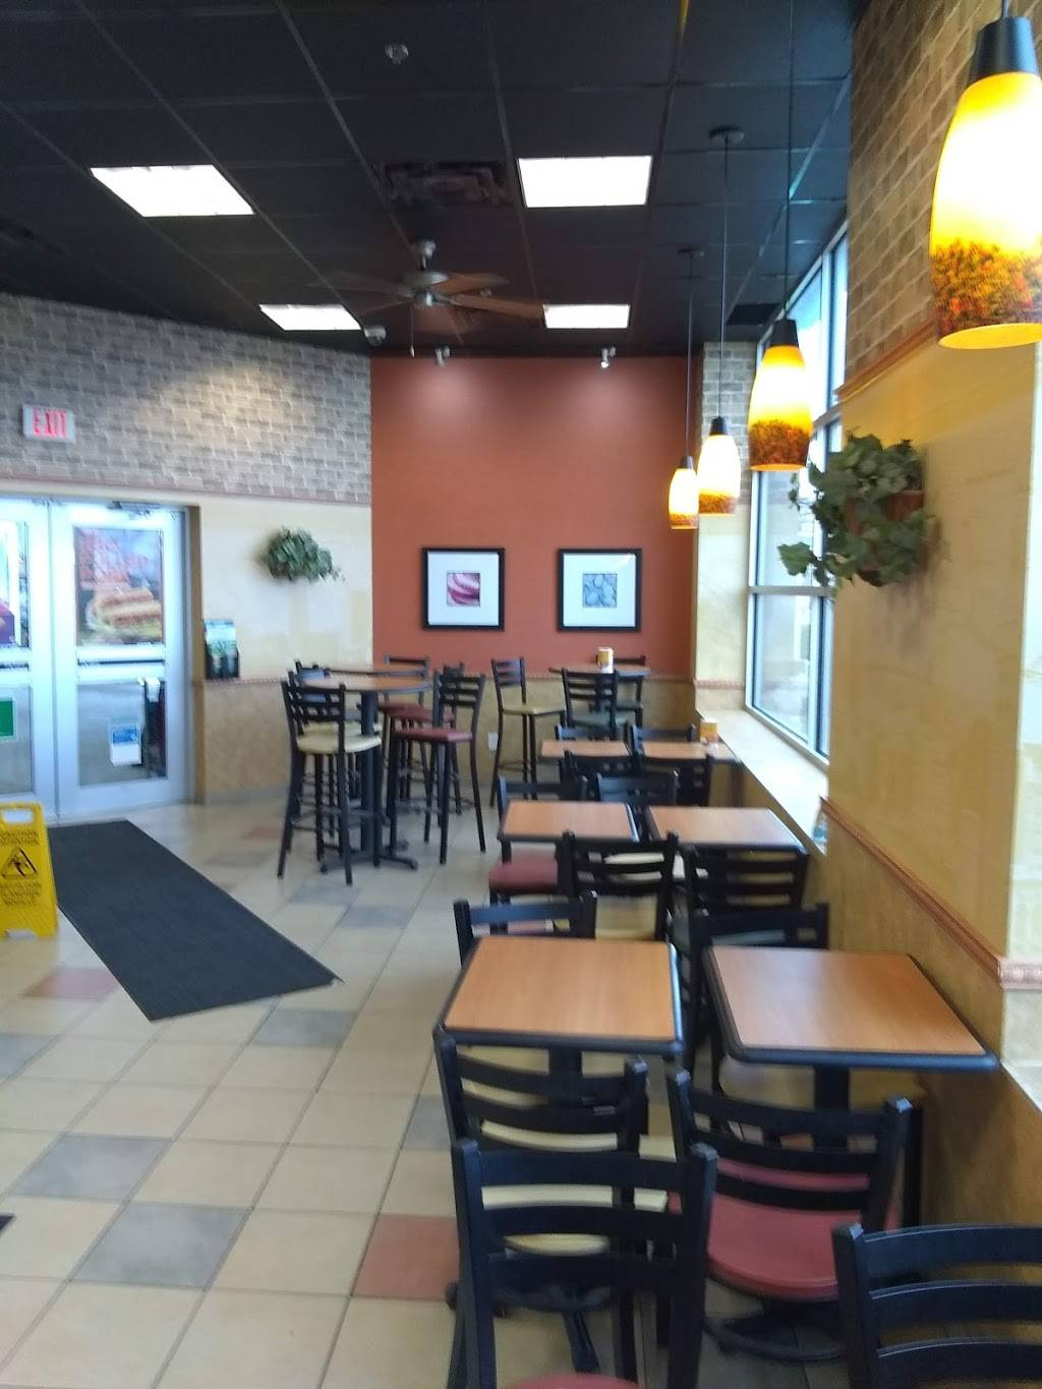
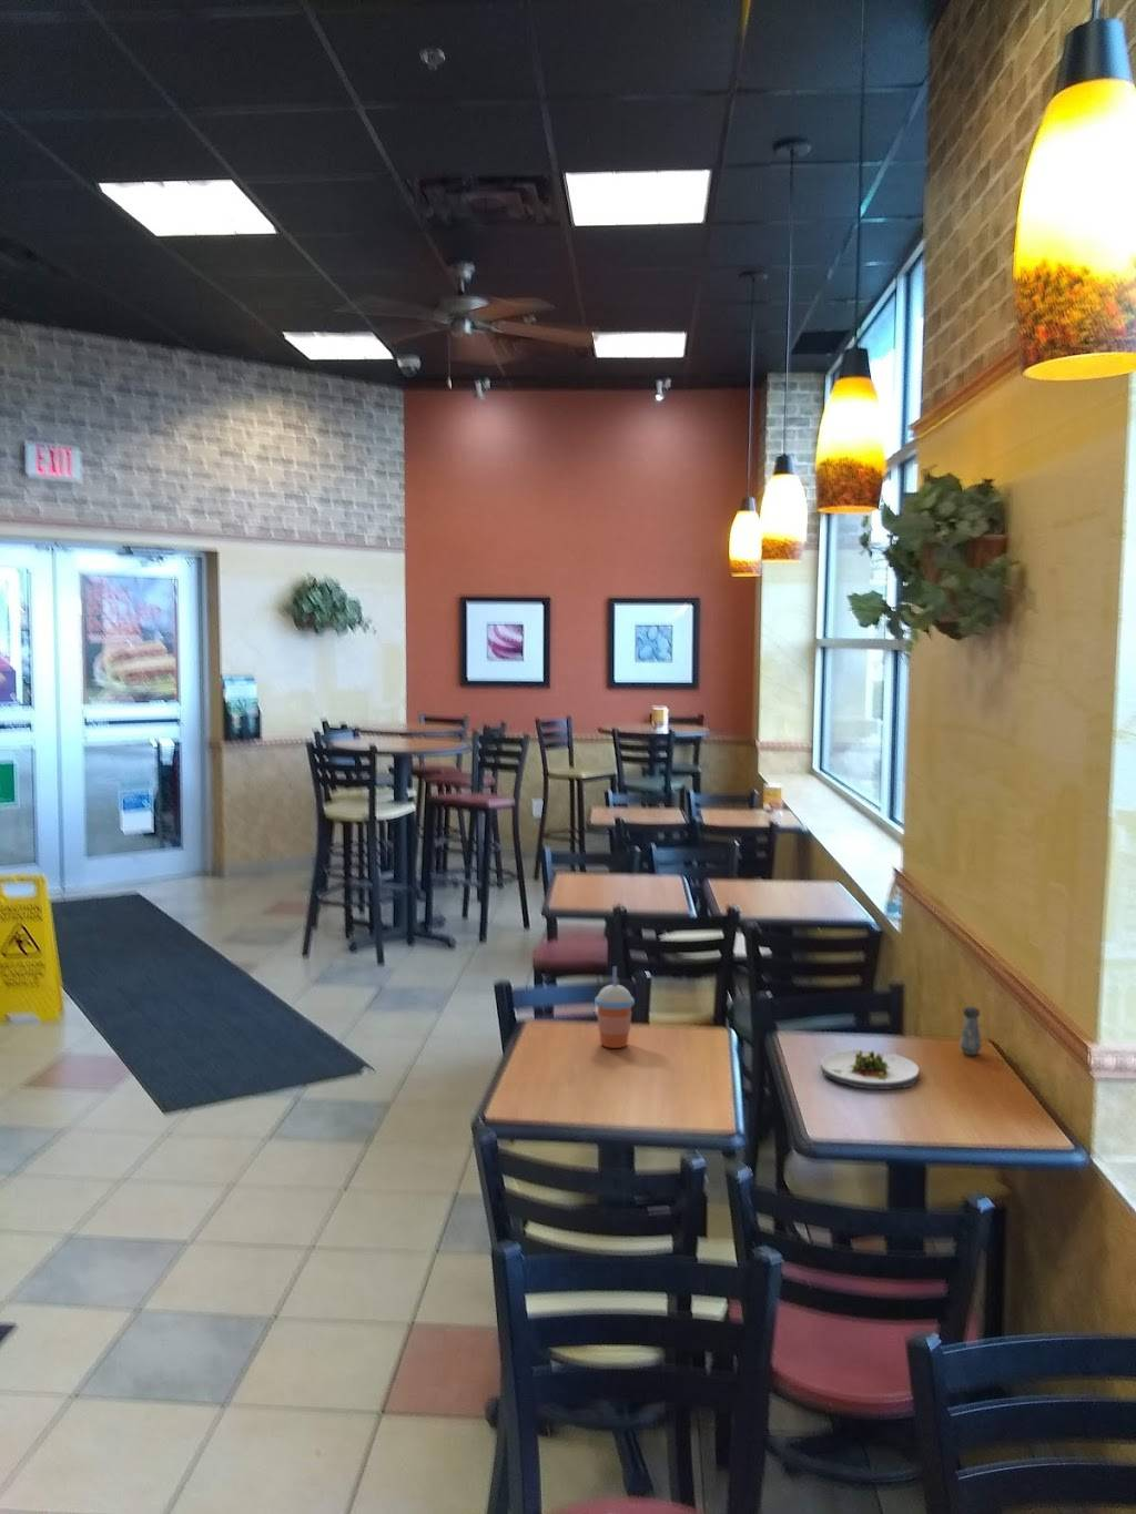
+ cup with straw [593,965,636,1049]
+ salad plate [820,1049,920,1090]
+ salt shaker [958,1006,983,1056]
